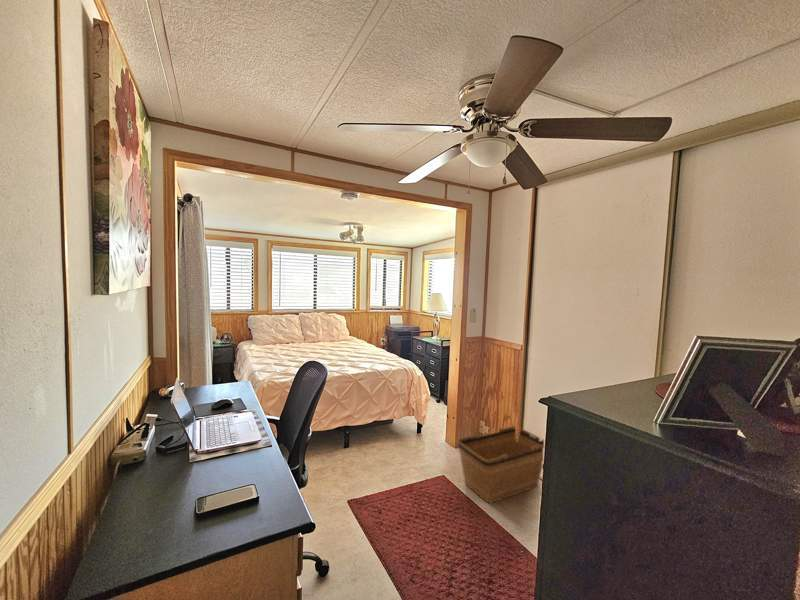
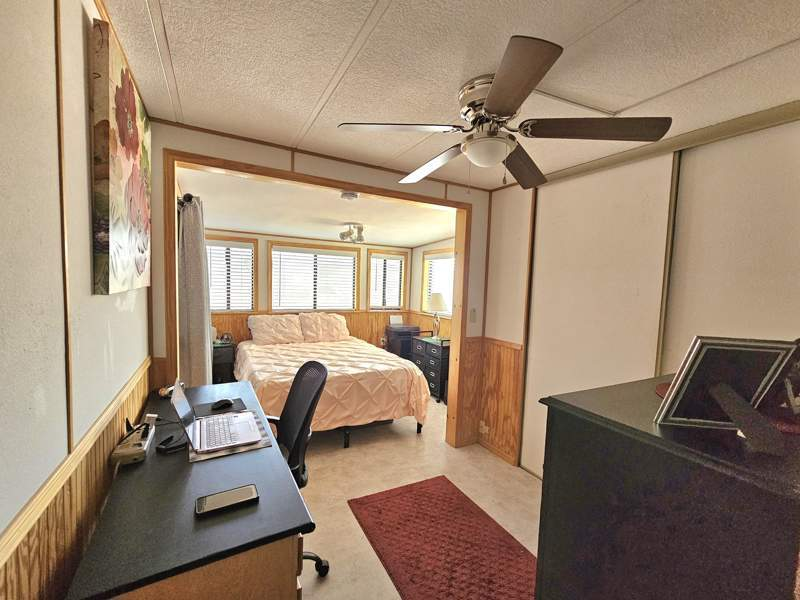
- bicycle basket [457,425,545,504]
